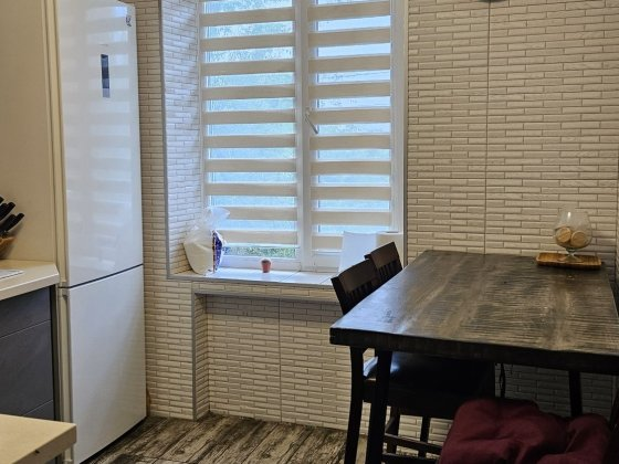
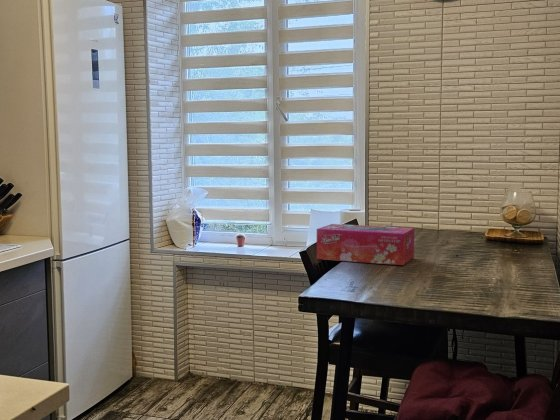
+ tissue box [316,223,415,266]
